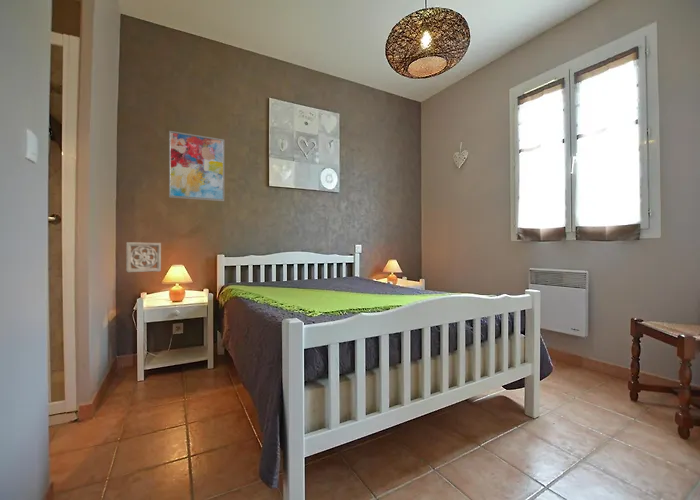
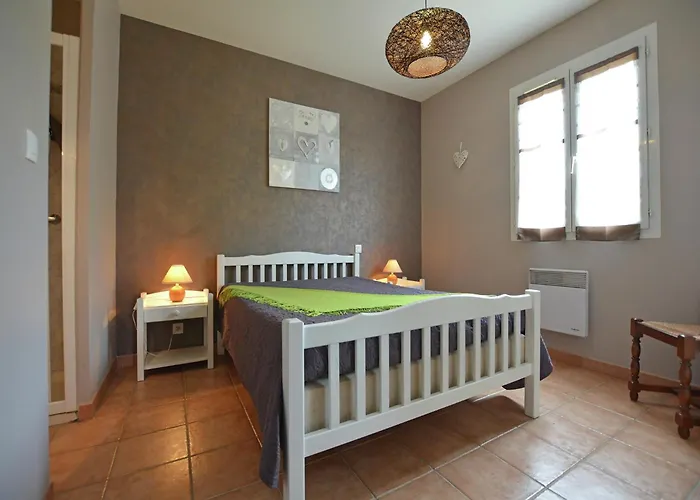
- wall art [168,130,225,202]
- wall ornament [125,241,162,273]
